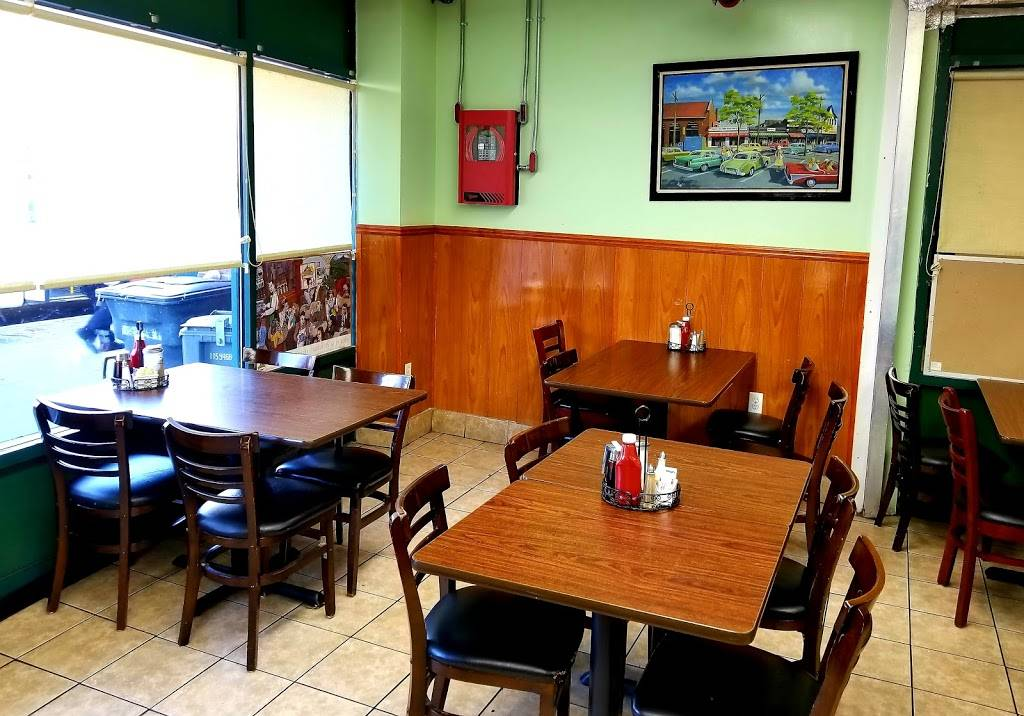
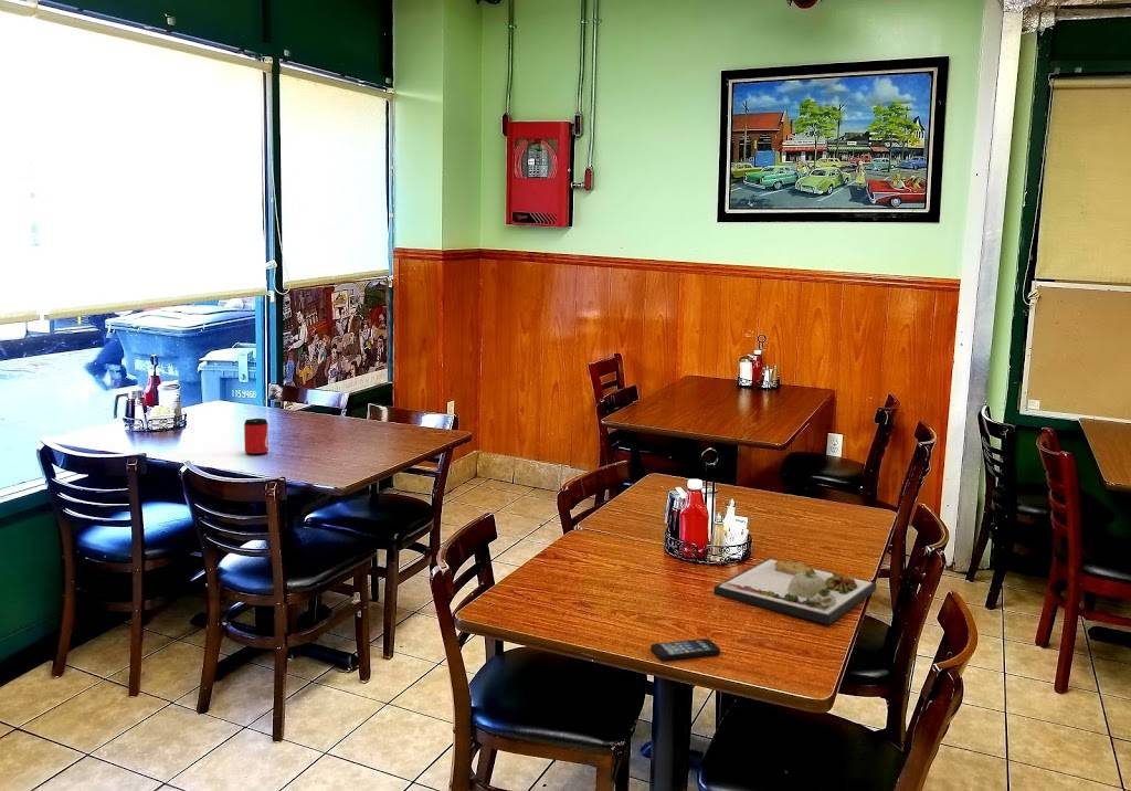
+ dinner plate [712,558,878,625]
+ smartphone [649,637,721,661]
+ can [243,418,269,455]
